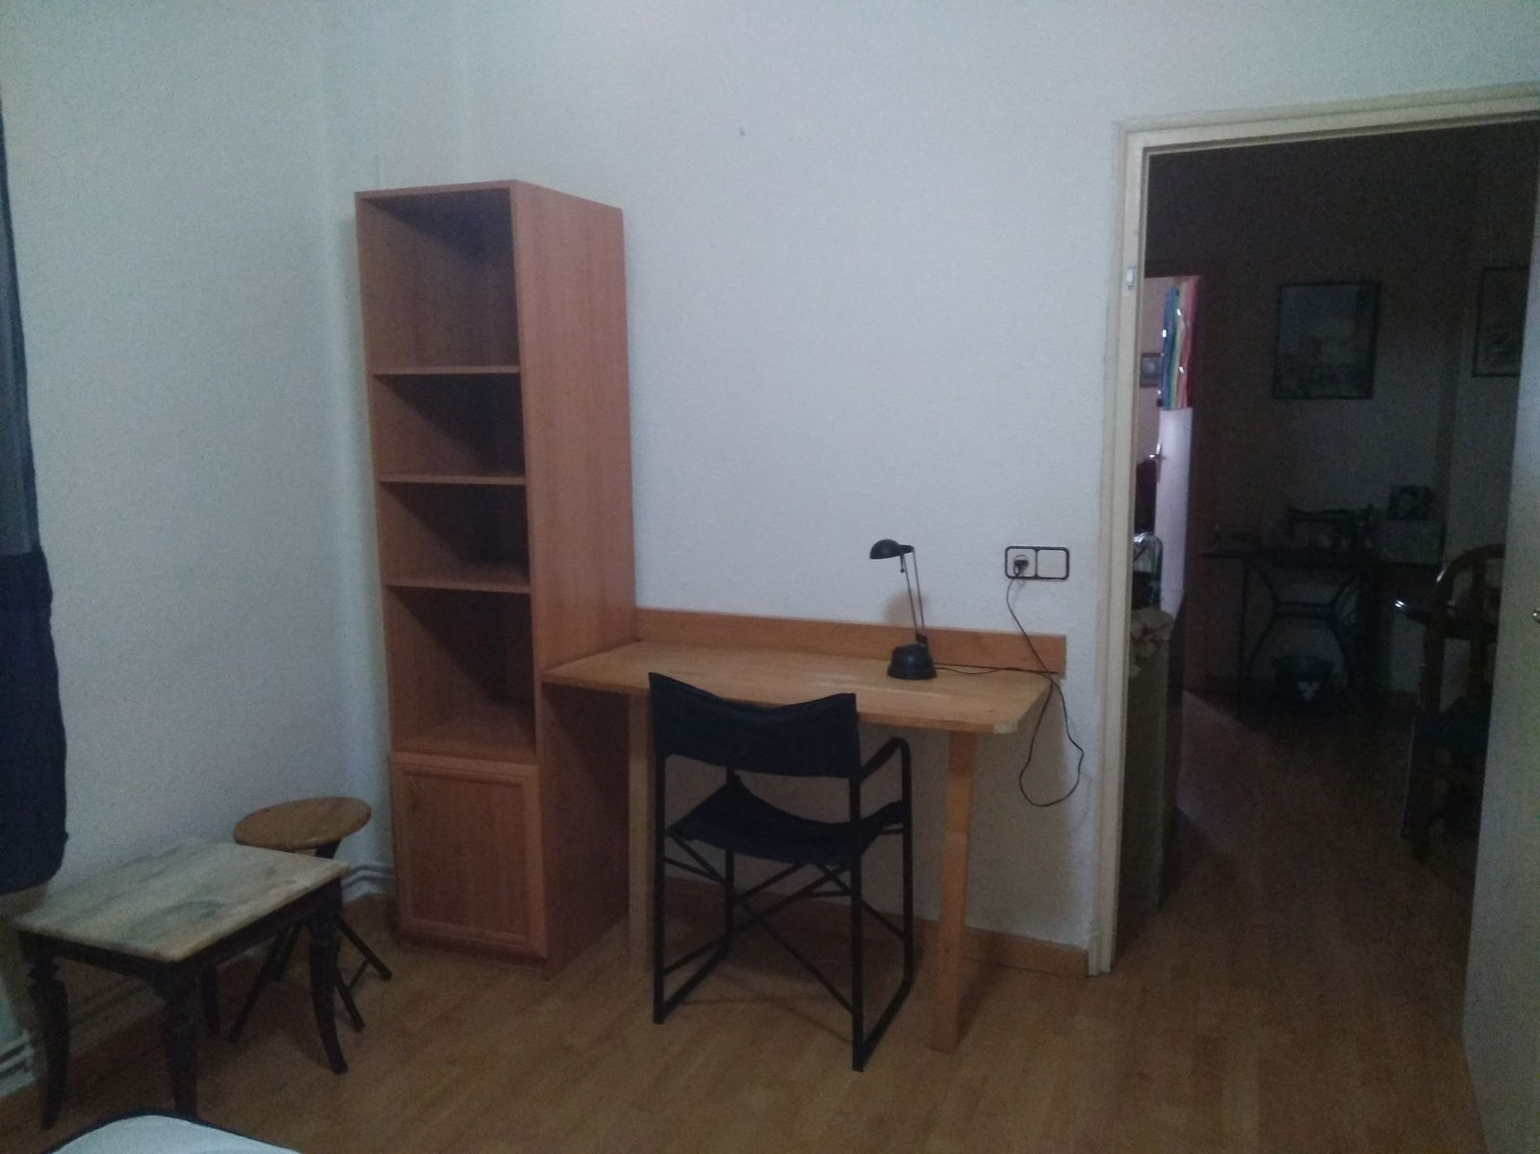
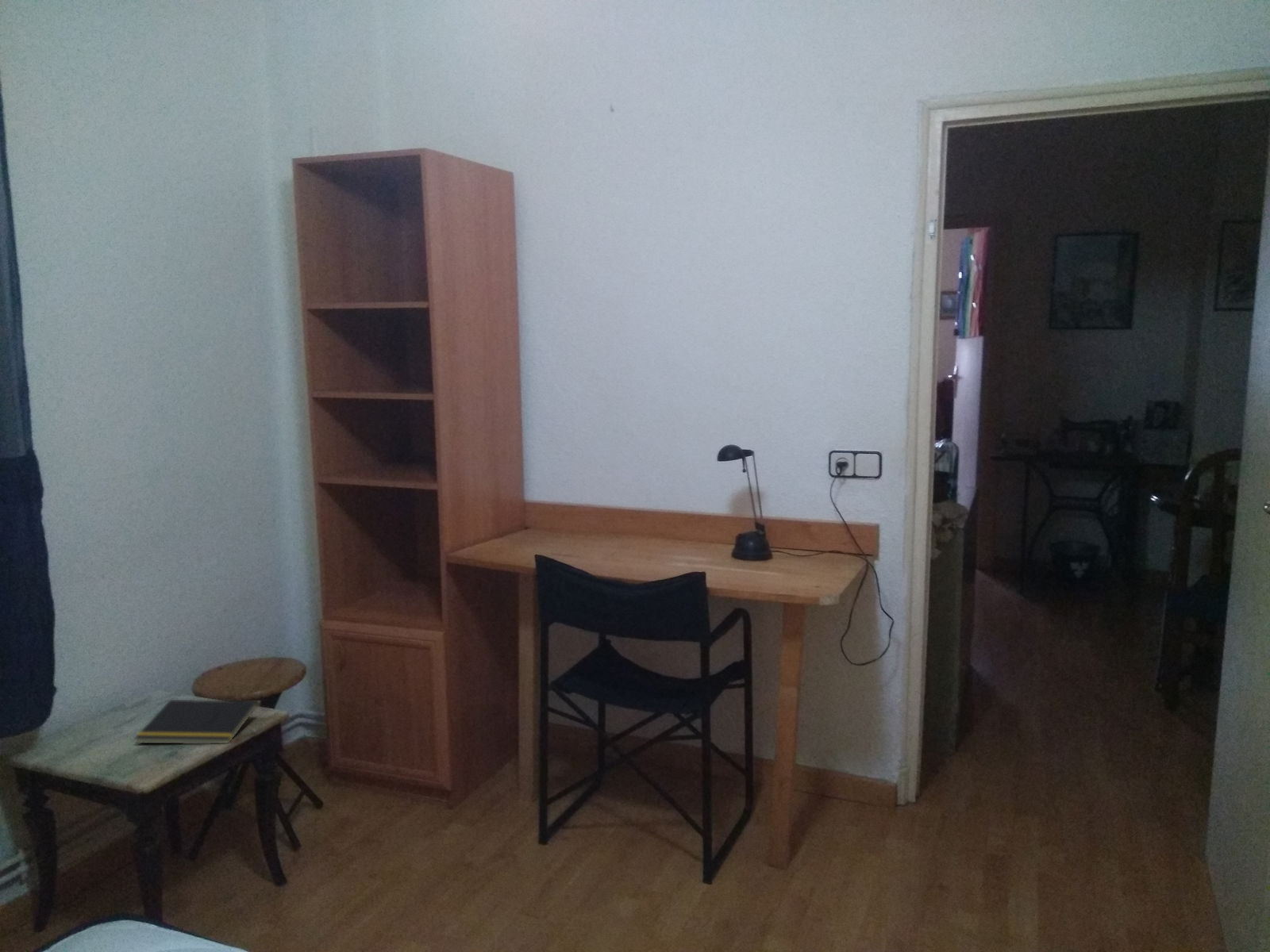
+ notepad [133,699,259,745]
